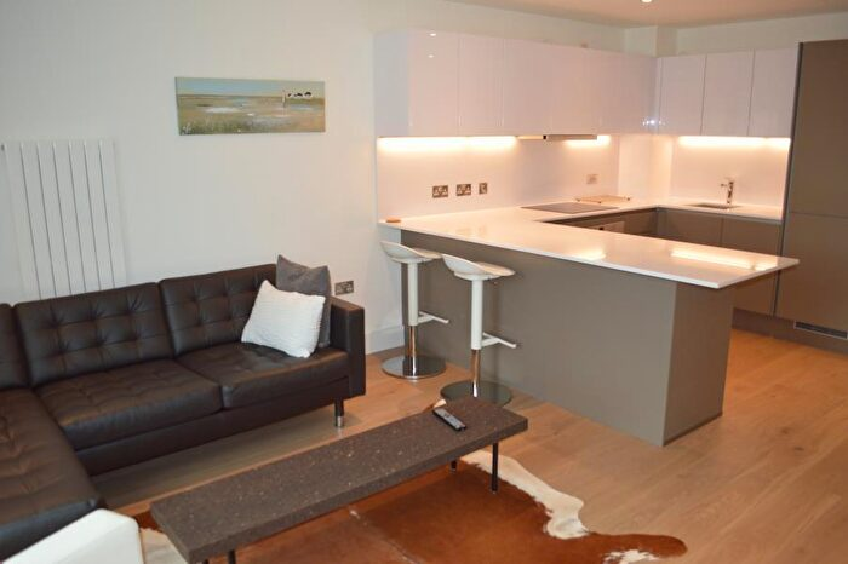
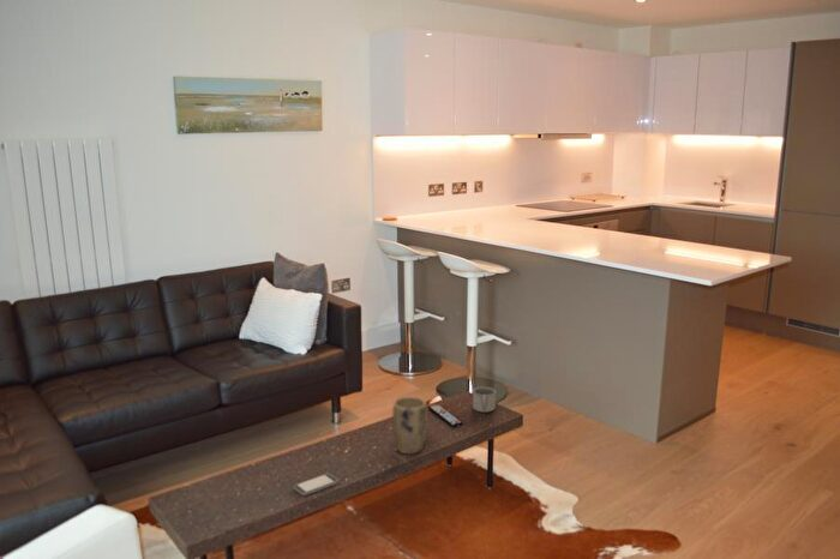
+ mug [472,386,497,414]
+ smartphone [293,473,340,497]
+ plant pot [391,396,427,456]
